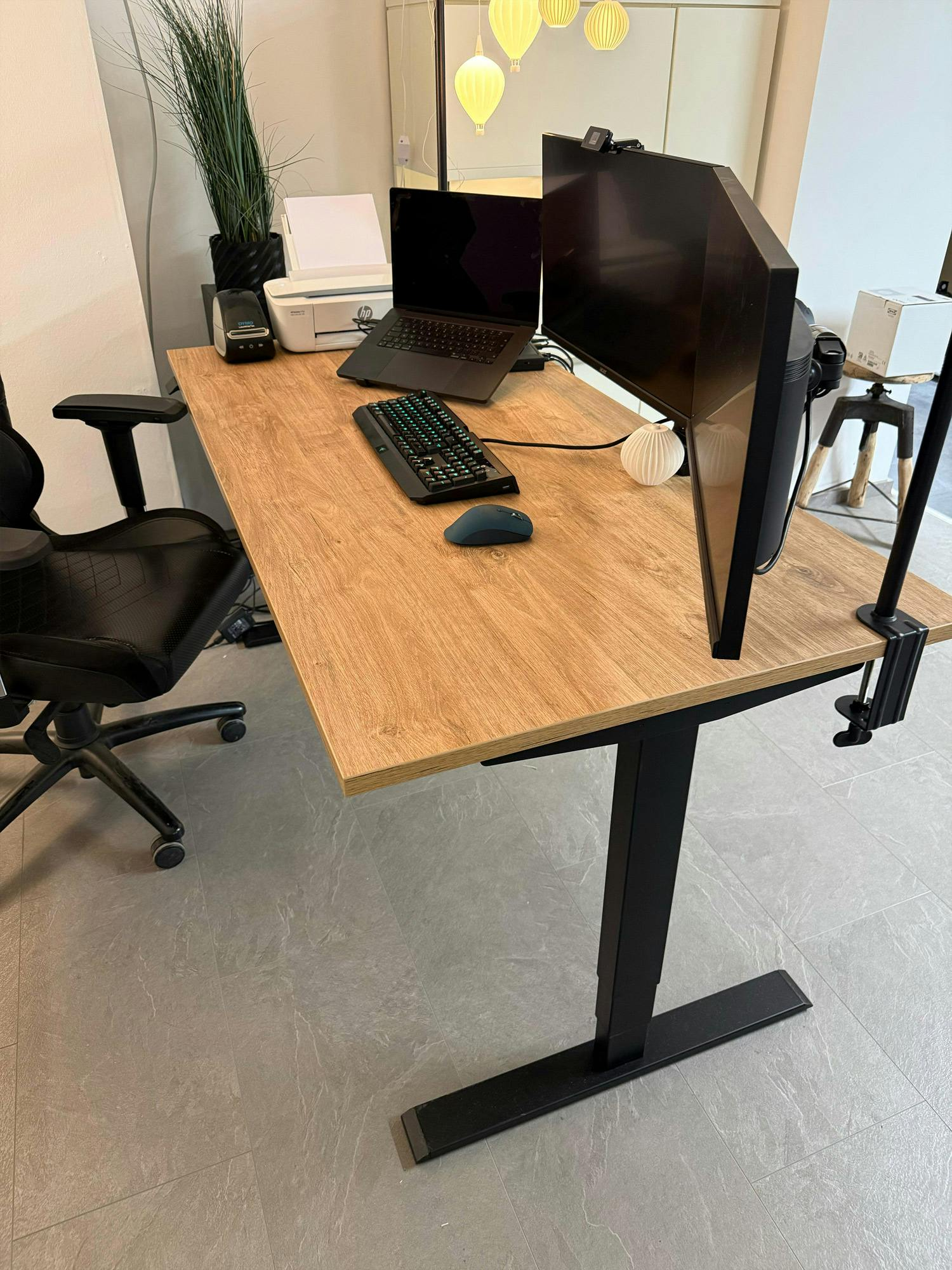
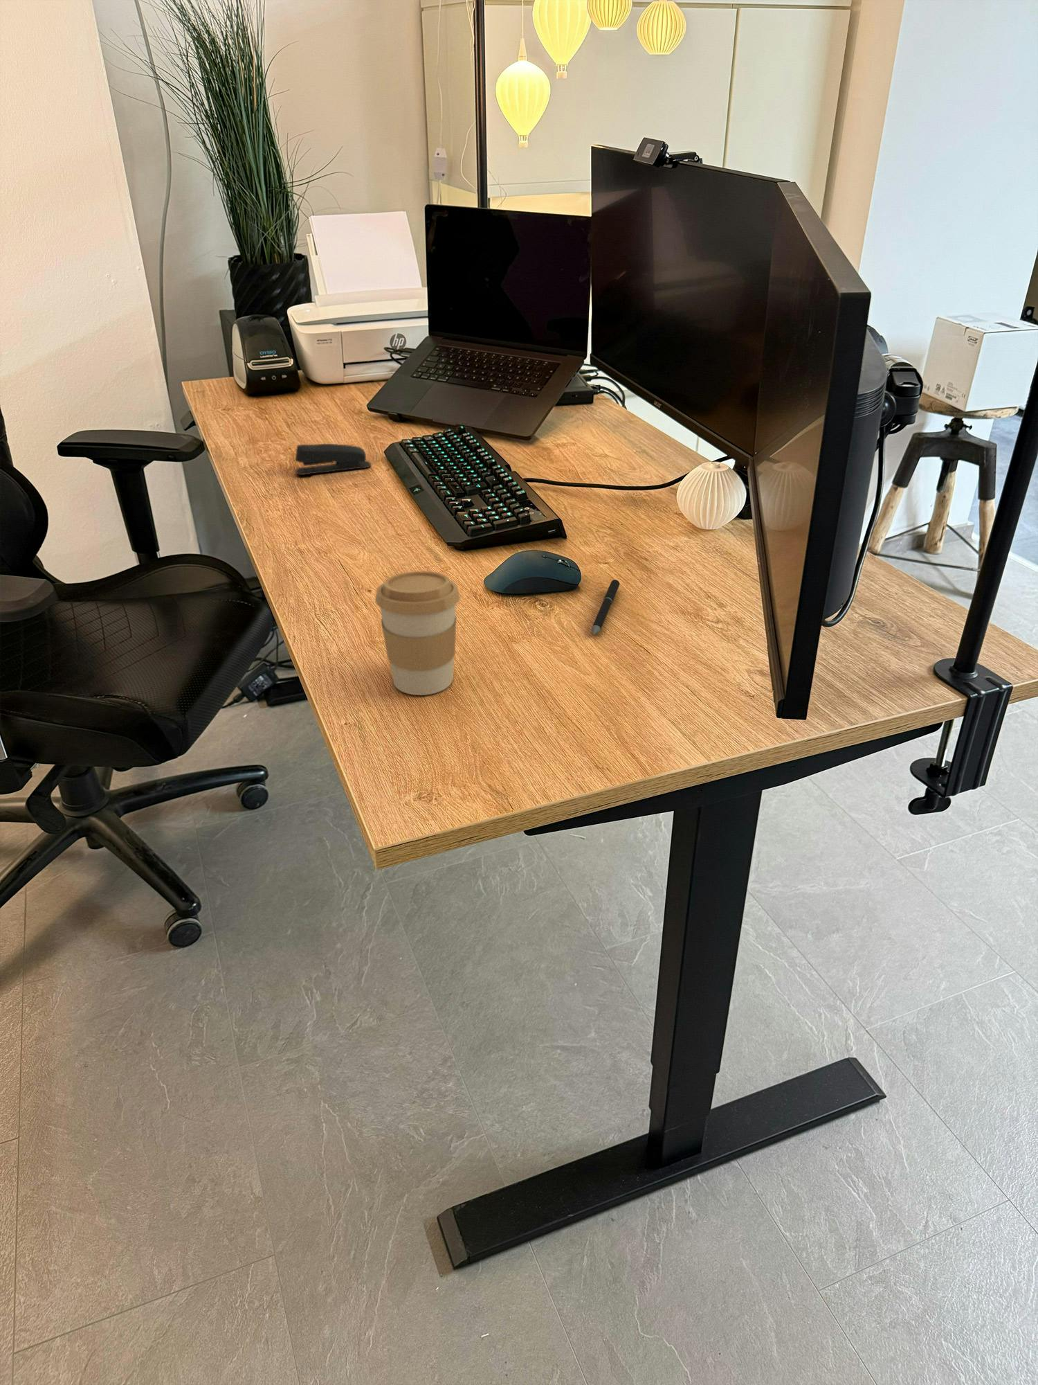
+ pen [591,579,620,636]
+ stapler [294,443,372,475]
+ coffee cup [374,570,461,696]
